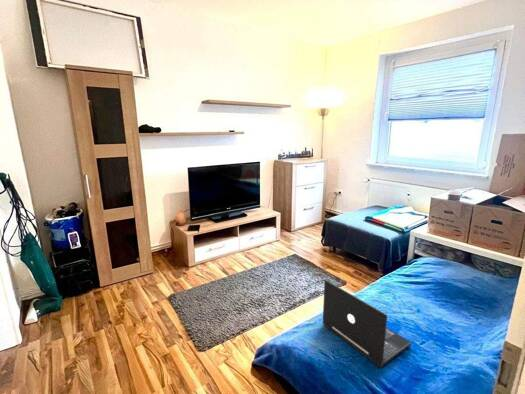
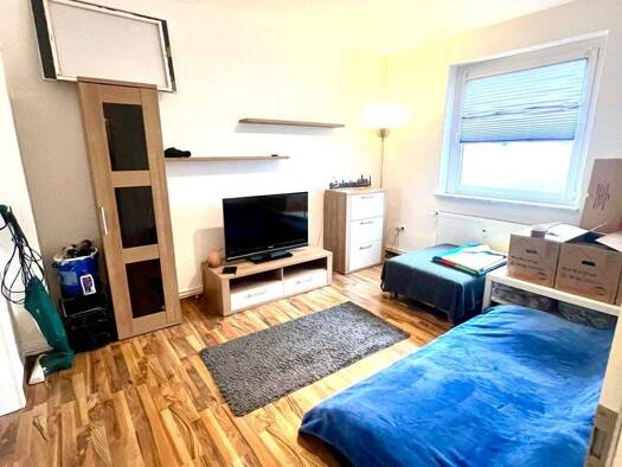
- laptop [322,279,413,368]
